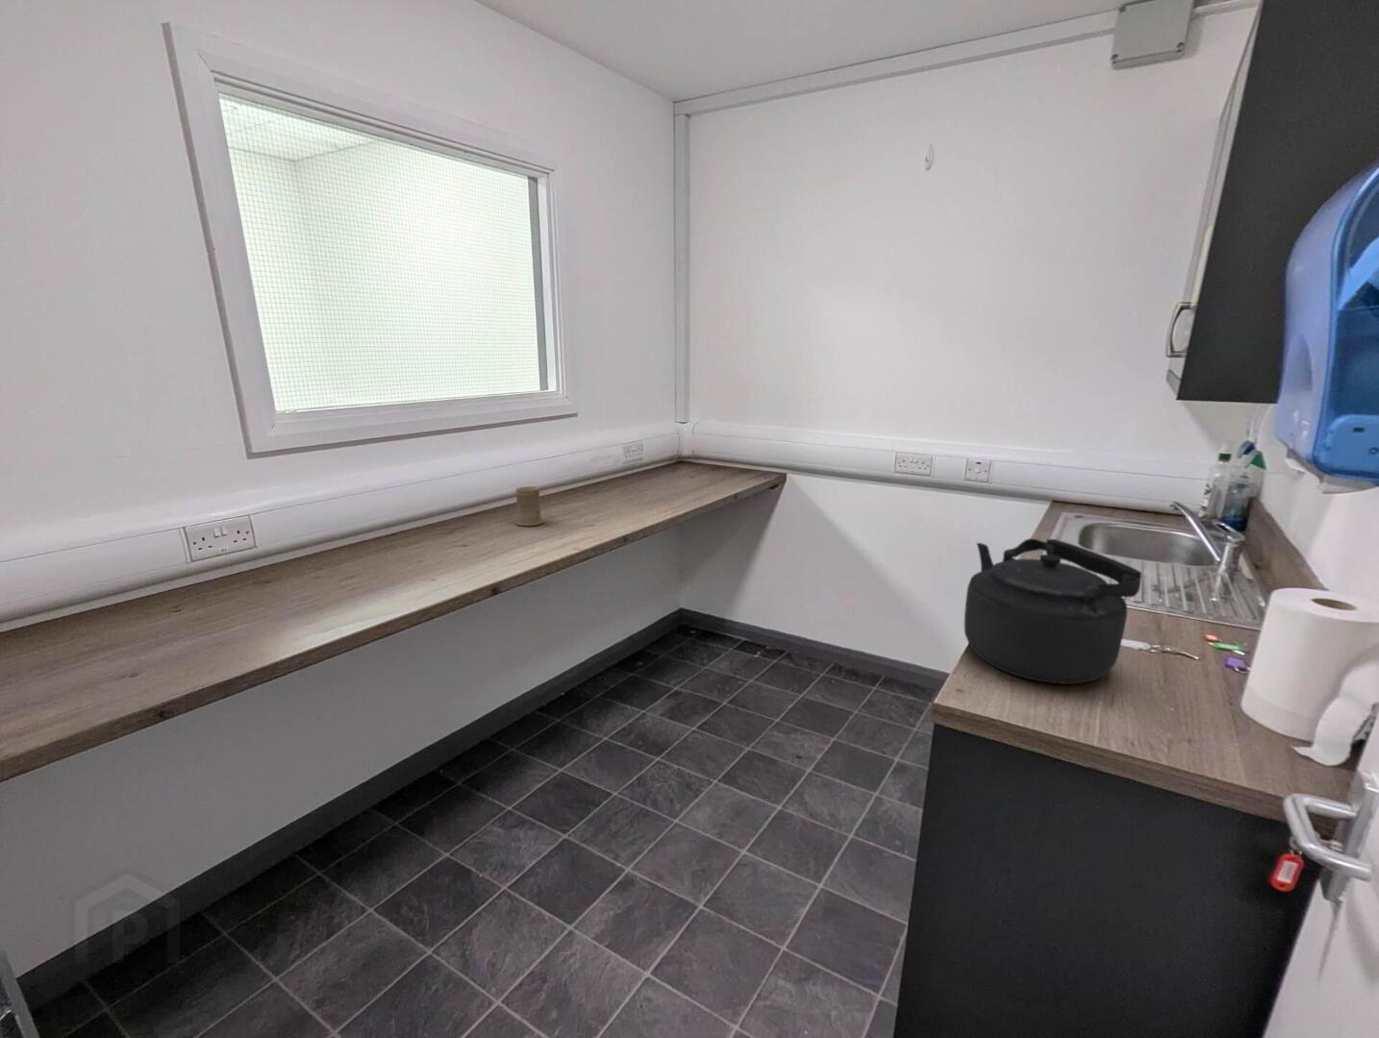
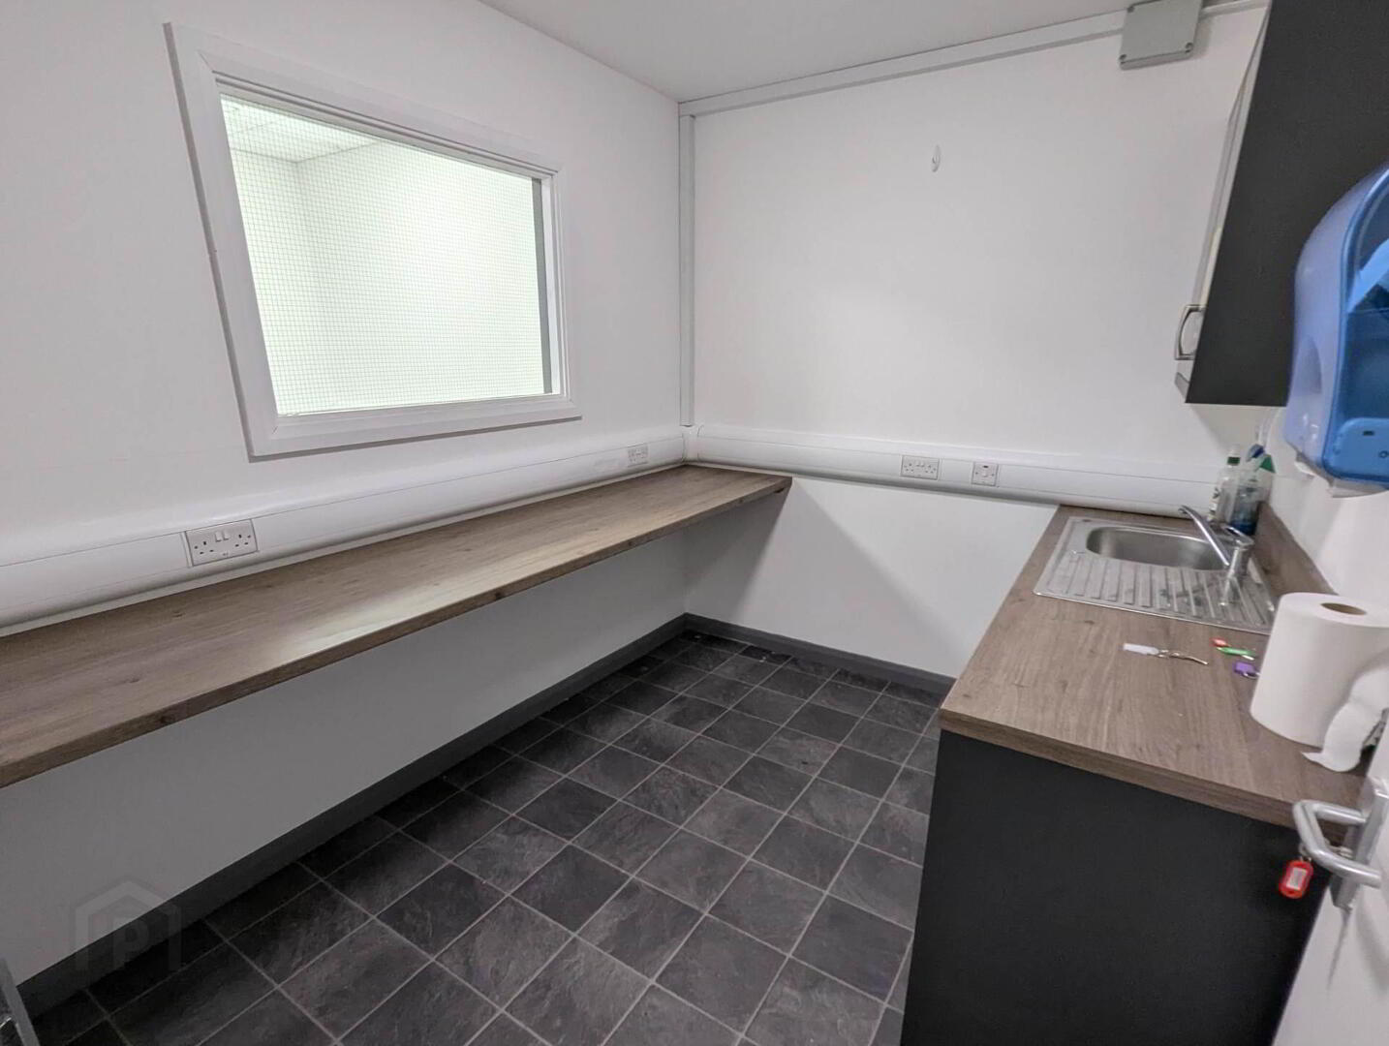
- kettle [963,538,1142,685]
- mug [515,485,548,527]
